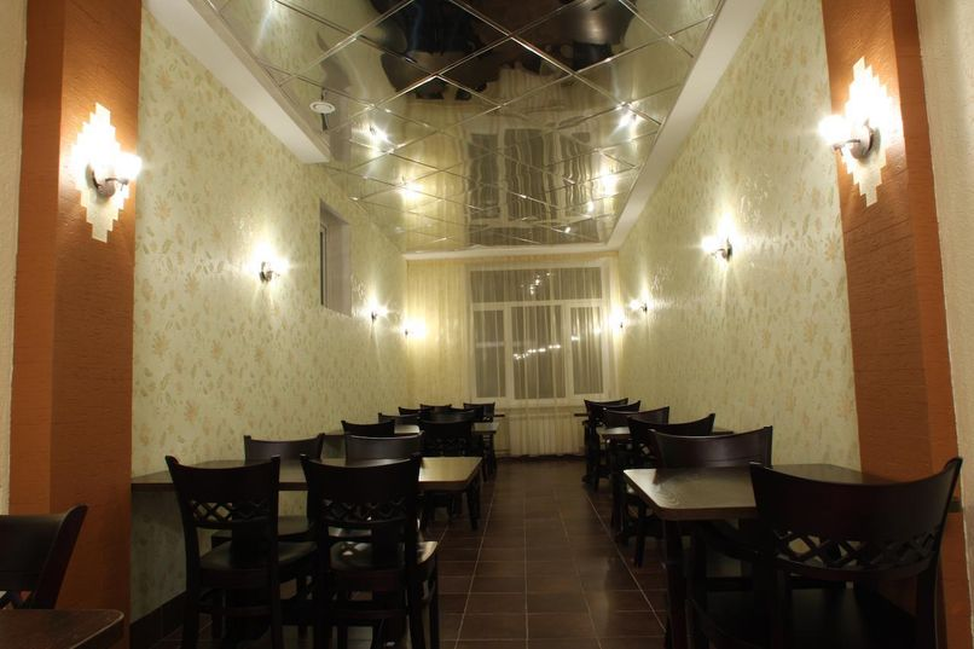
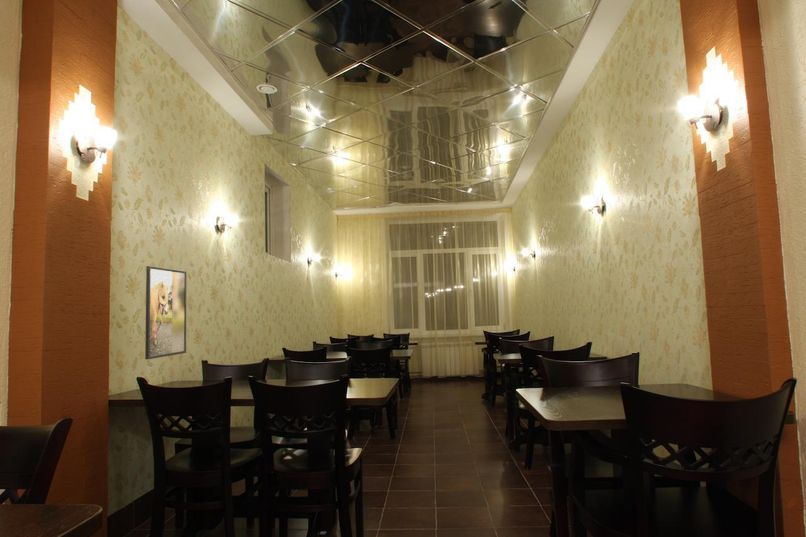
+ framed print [144,265,187,360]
